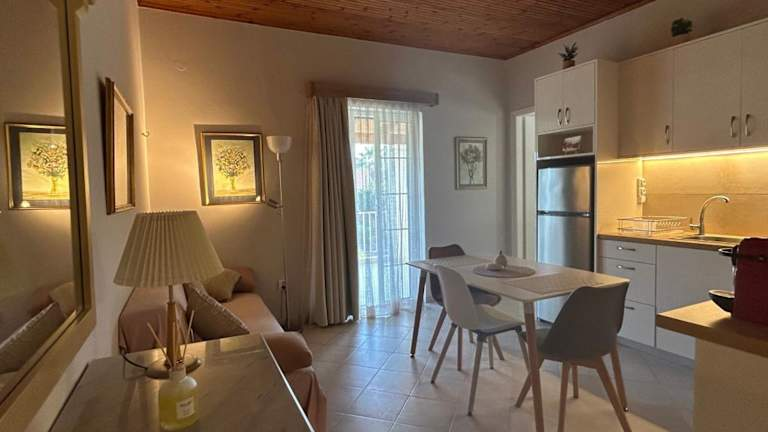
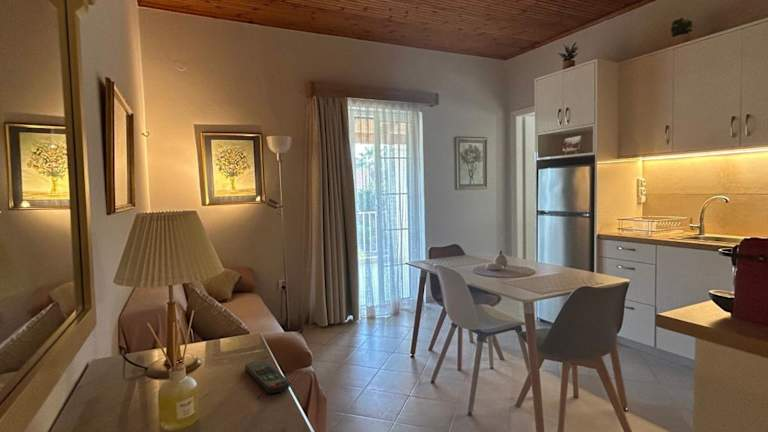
+ remote control [244,359,291,394]
